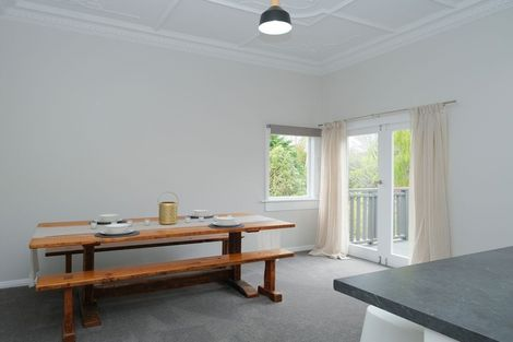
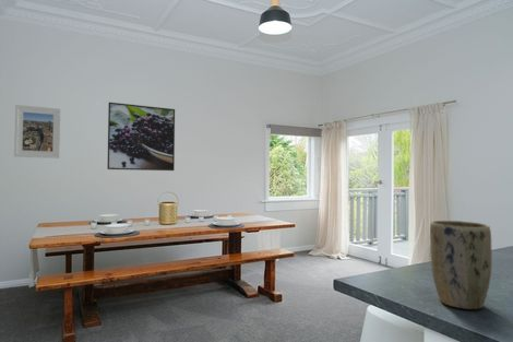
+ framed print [106,102,176,172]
+ plant pot [429,220,492,310]
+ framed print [13,104,62,160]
